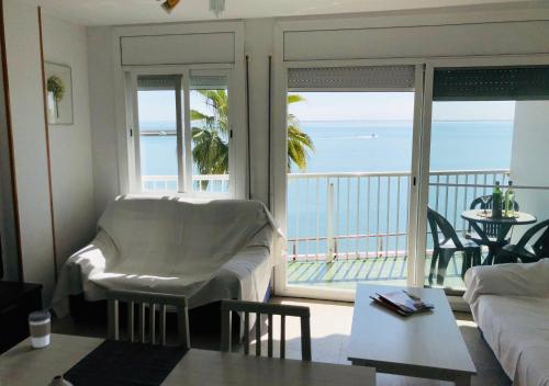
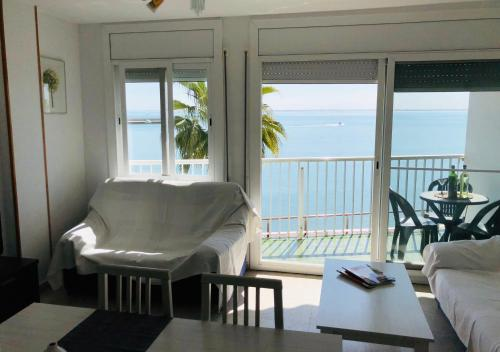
- coffee cup [27,309,52,349]
